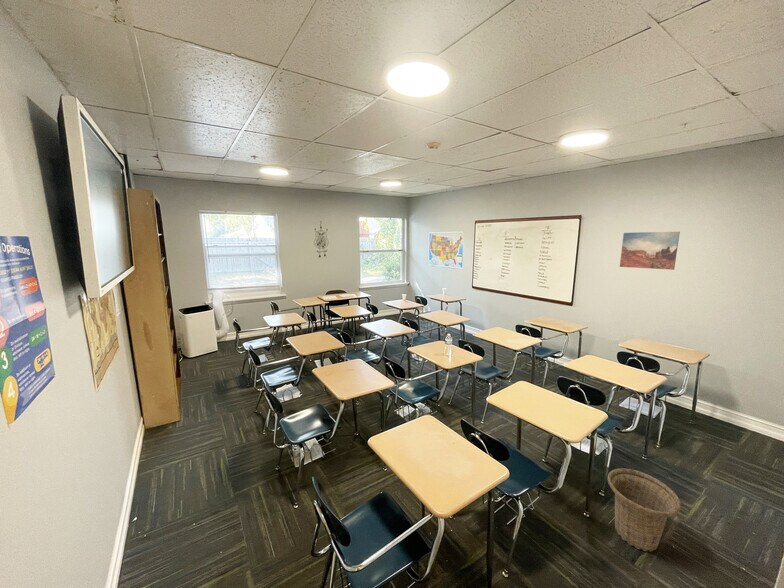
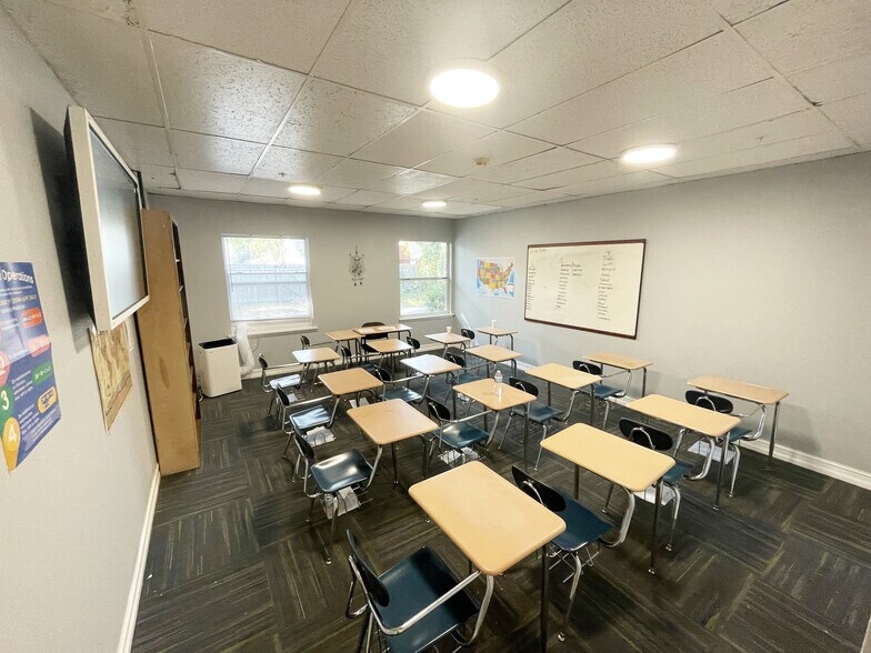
- wall art [619,231,681,271]
- basket [606,467,682,552]
